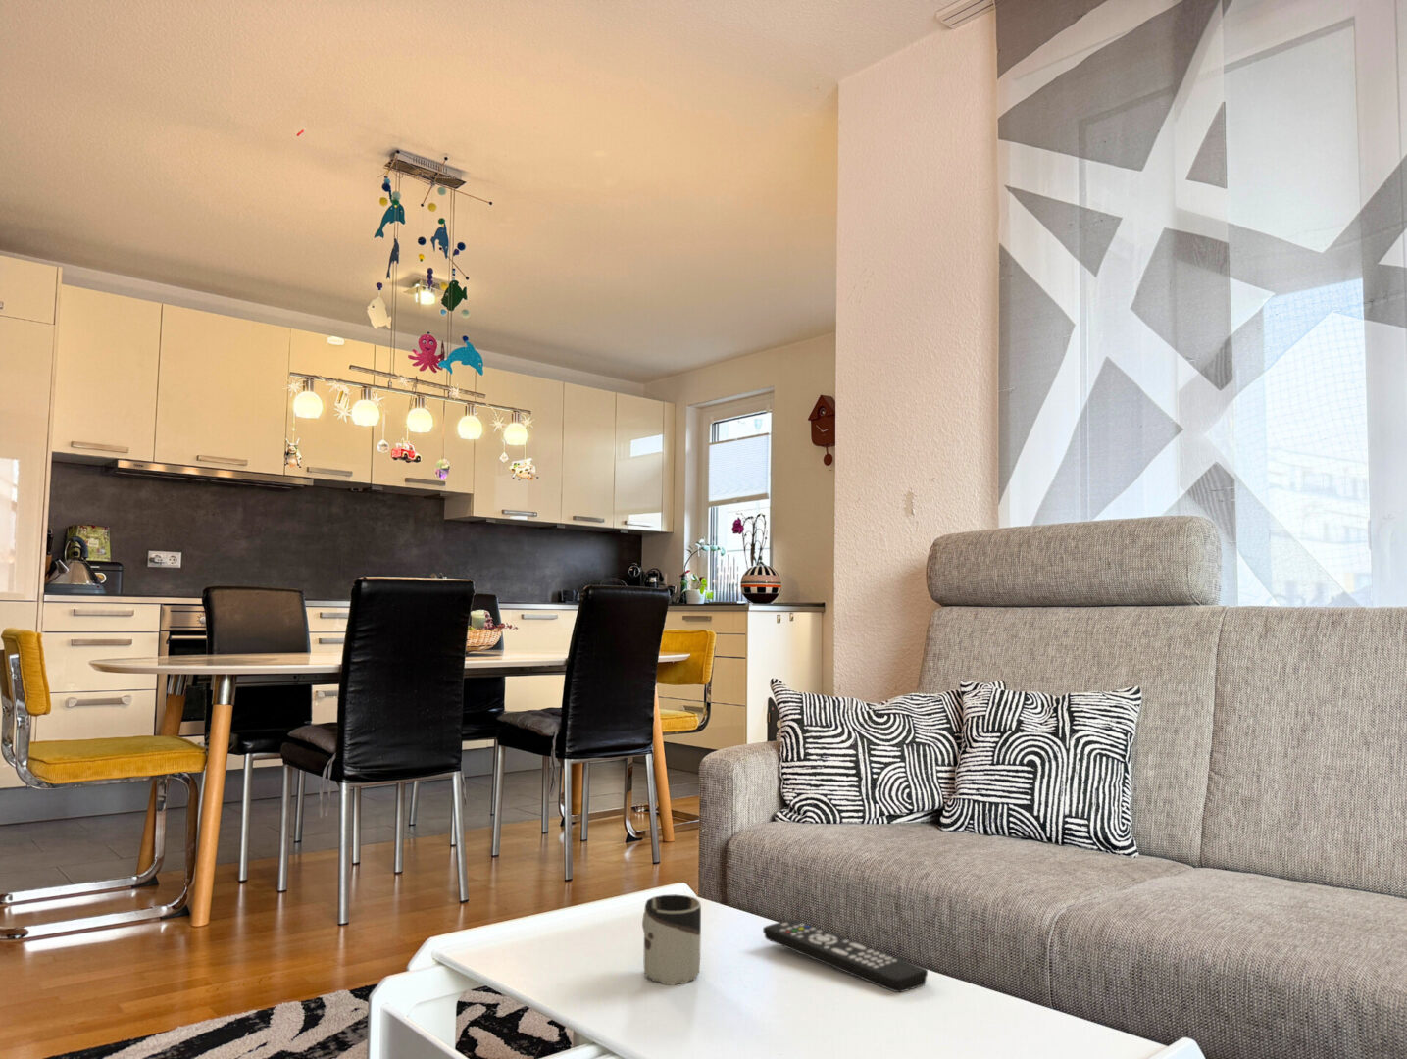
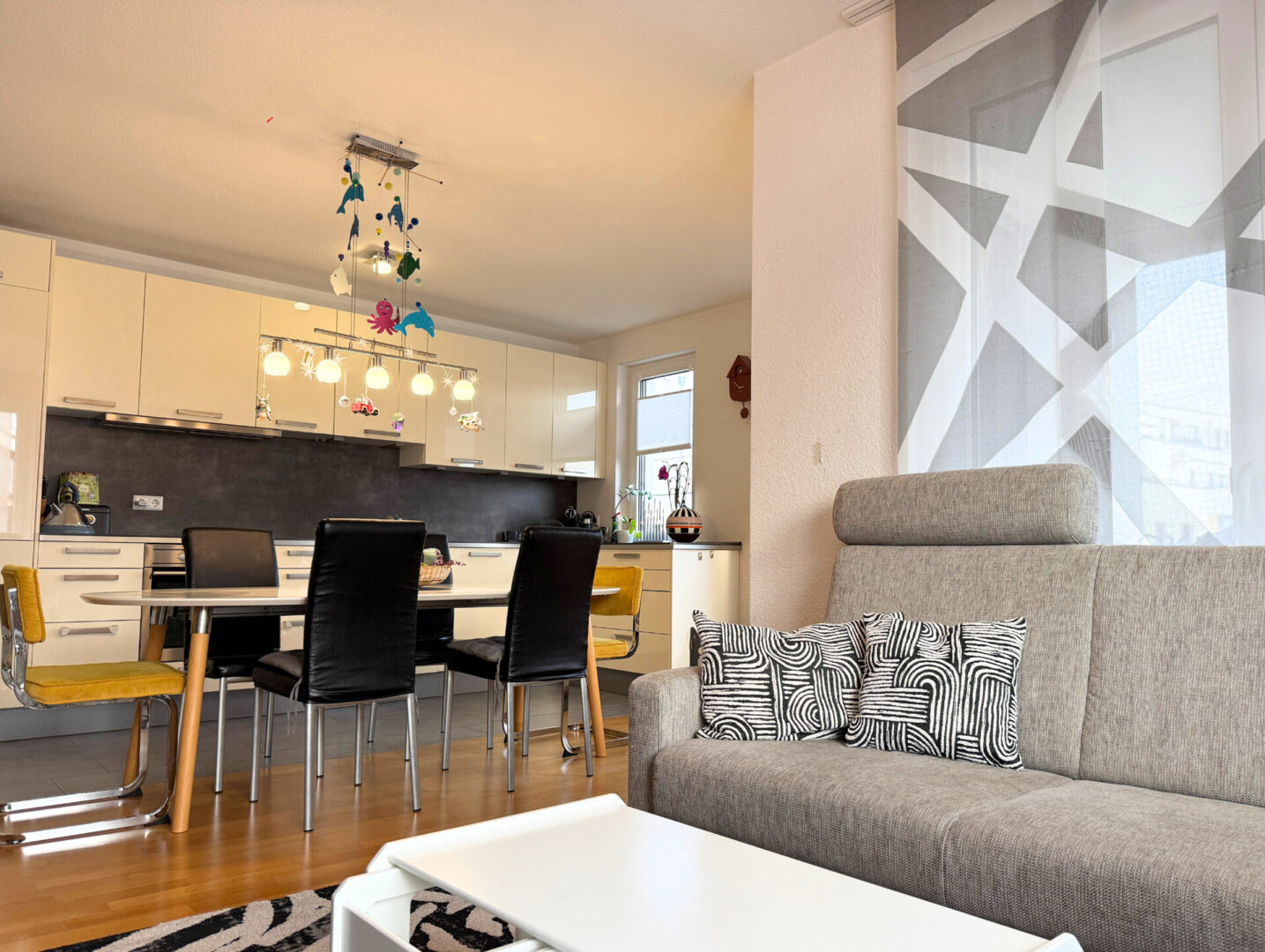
- remote control [762,919,929,993]
- cup [642,893,702,987]
